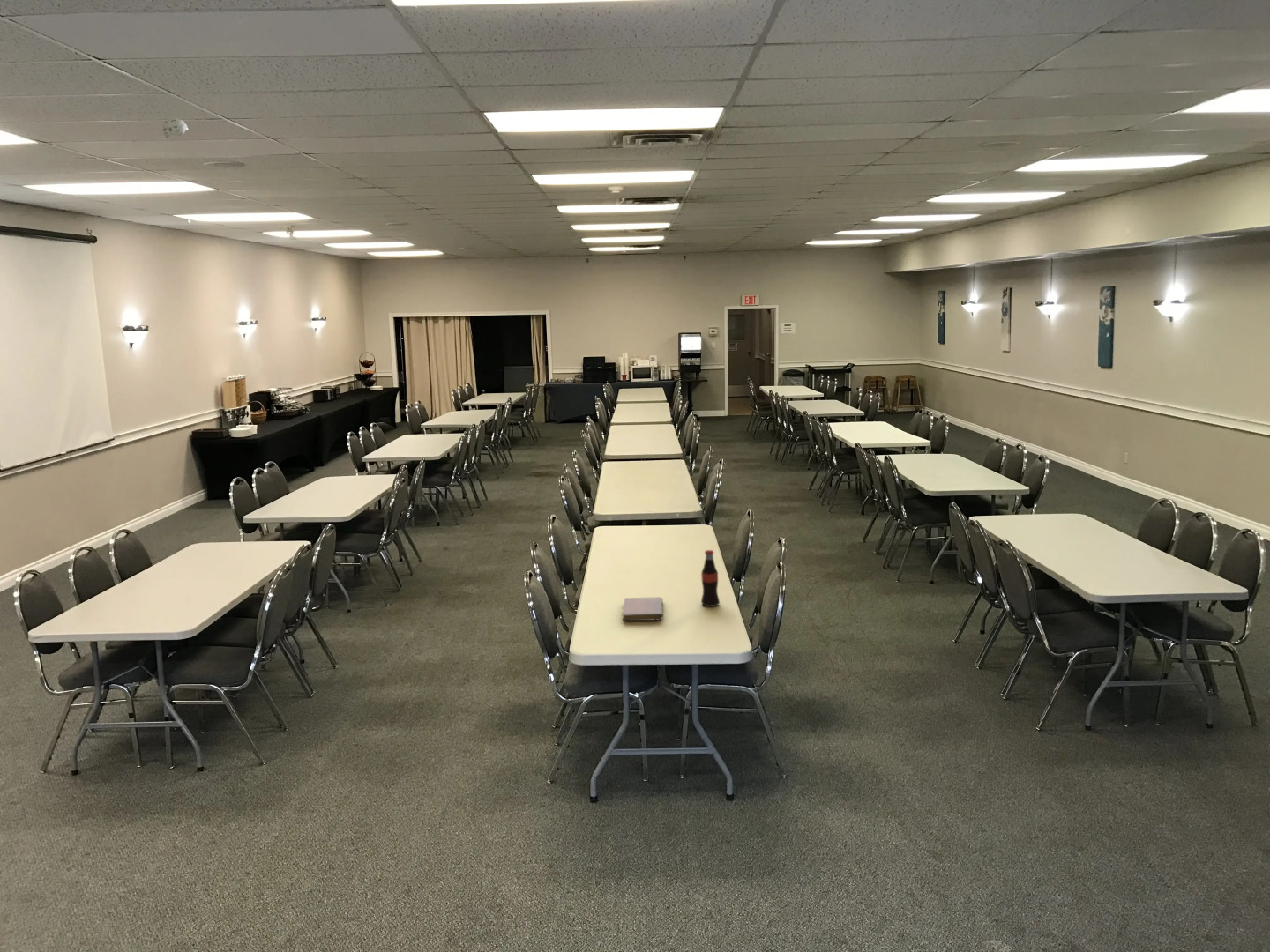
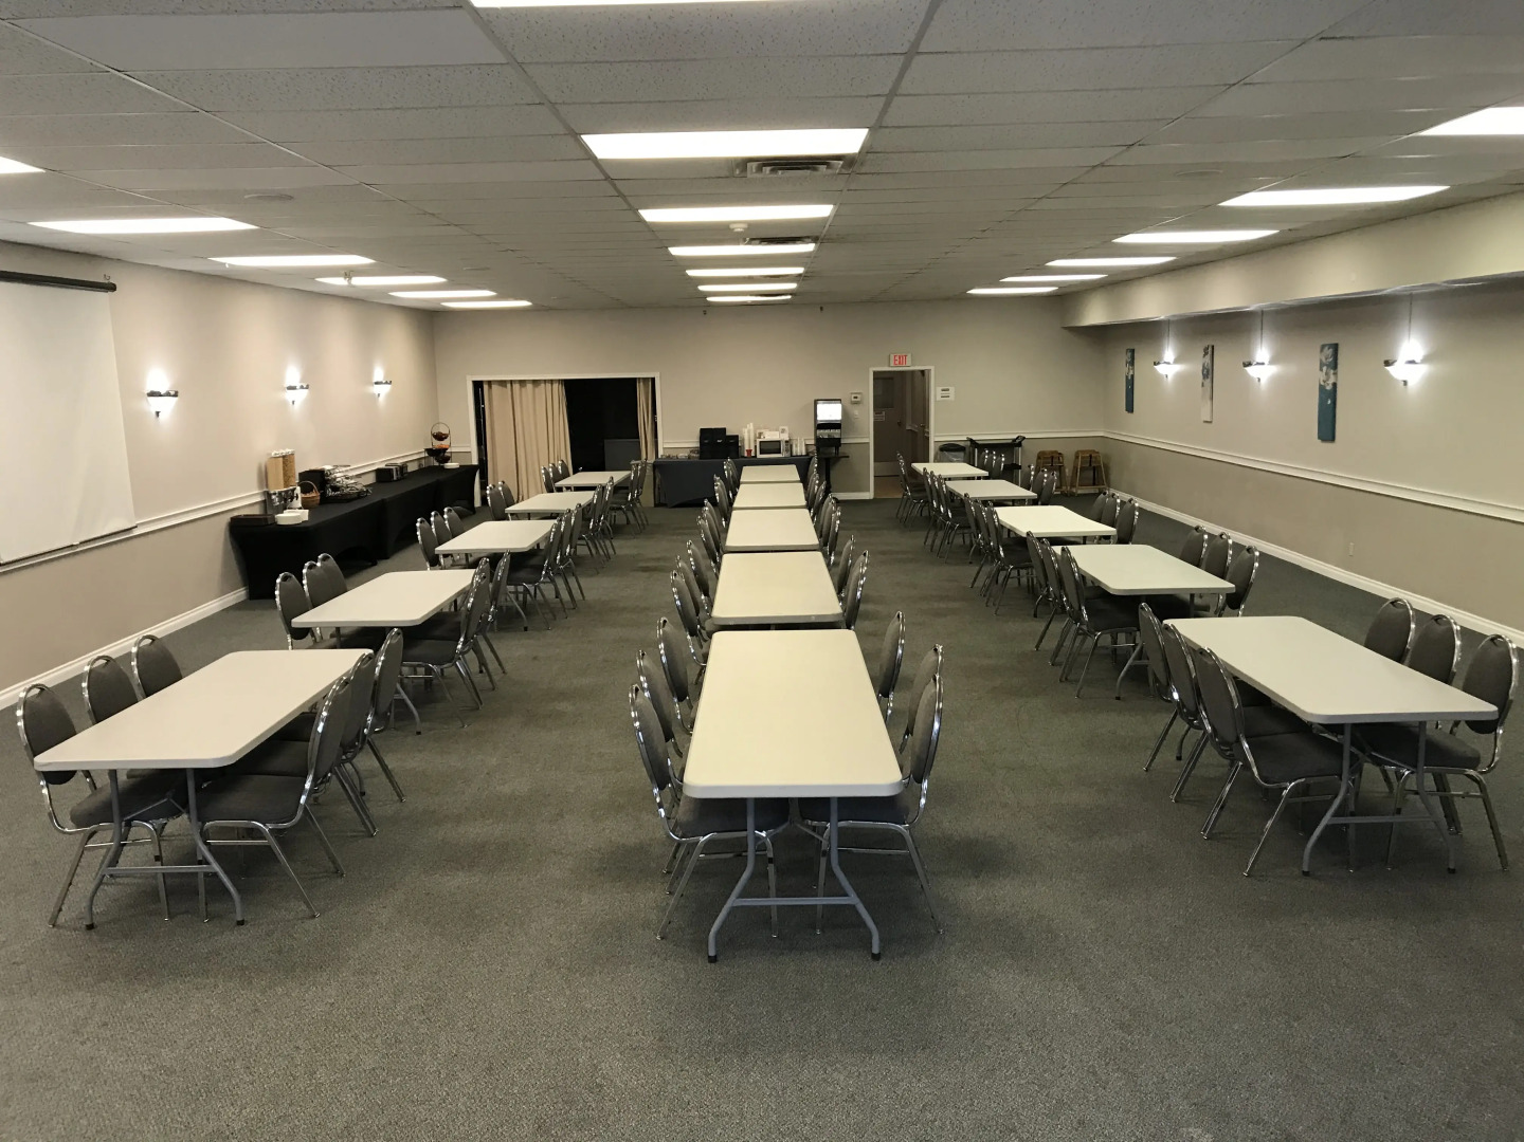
- bottle [700,549,721,607]
- notebook [622,596,664,621]
- smoke detector [161,117,190,138]
